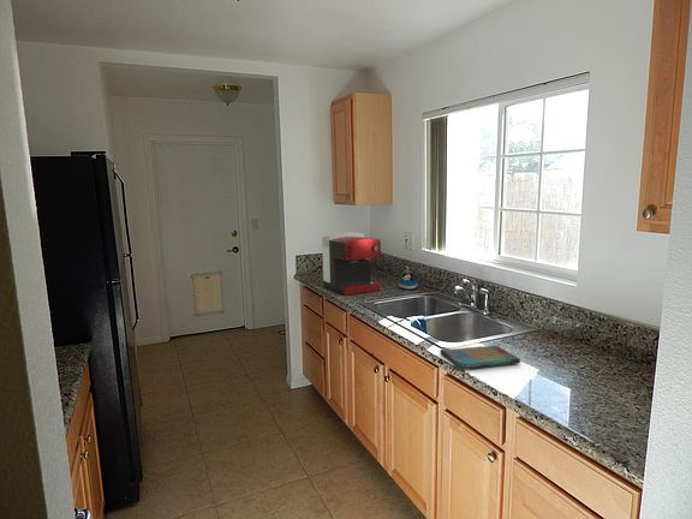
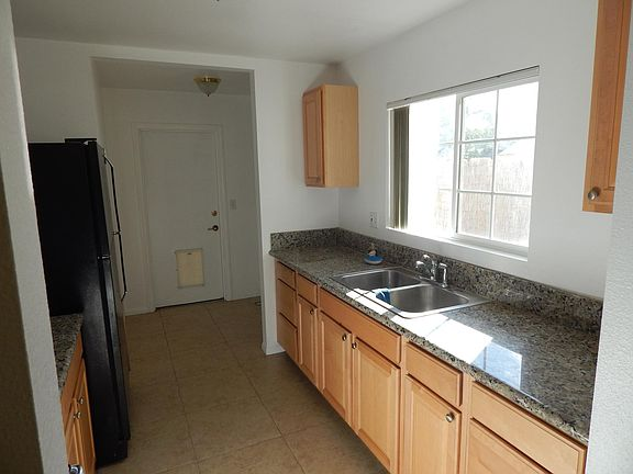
- coffee maker [321,231,382,297]
- dish towel [439,344,521,371]
